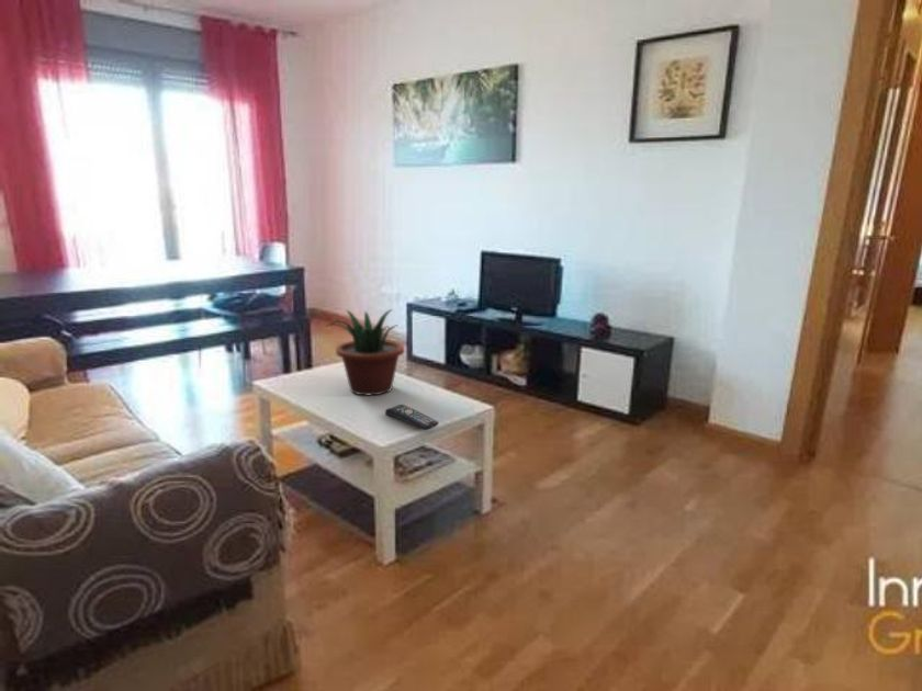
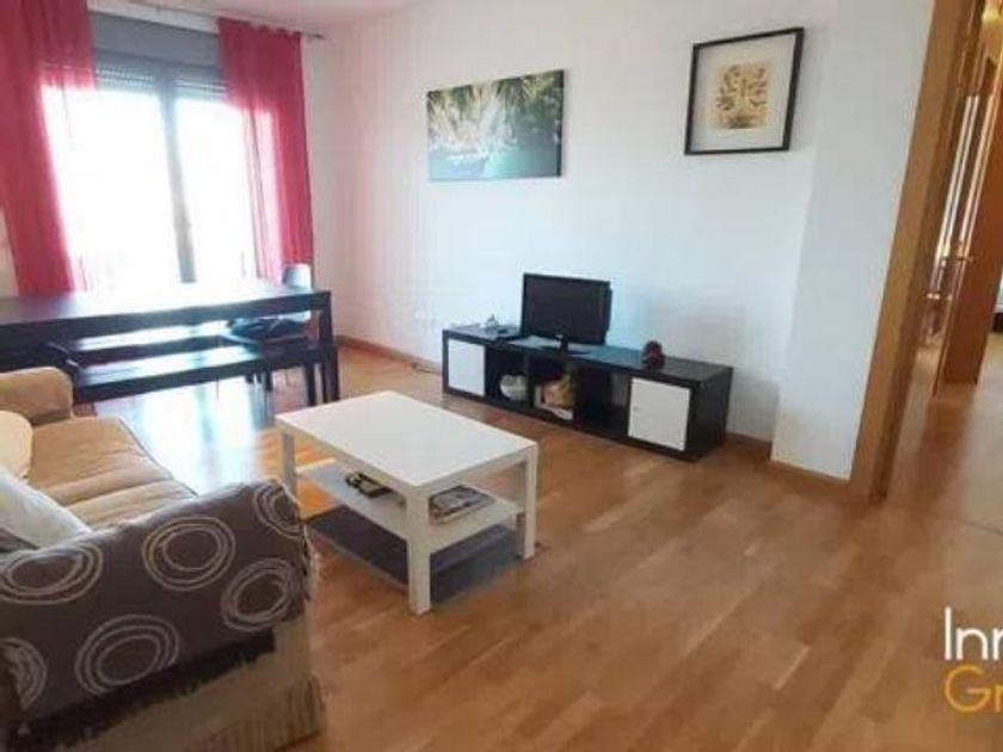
- potted plant [325,308,405,396]
- remote control [384,404,440,431]
